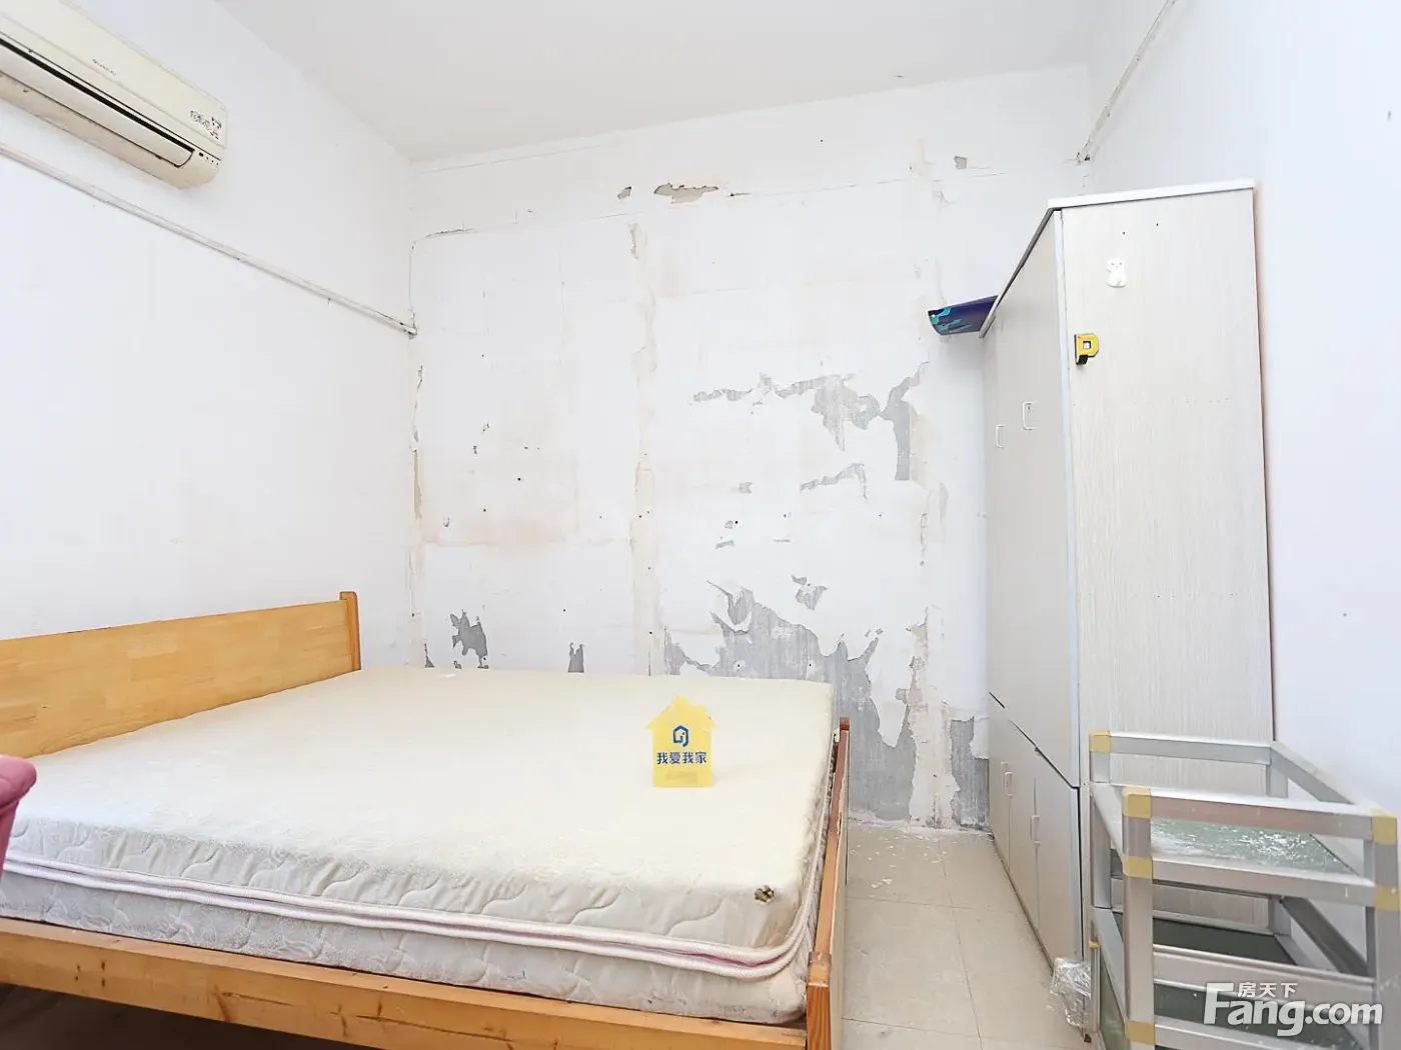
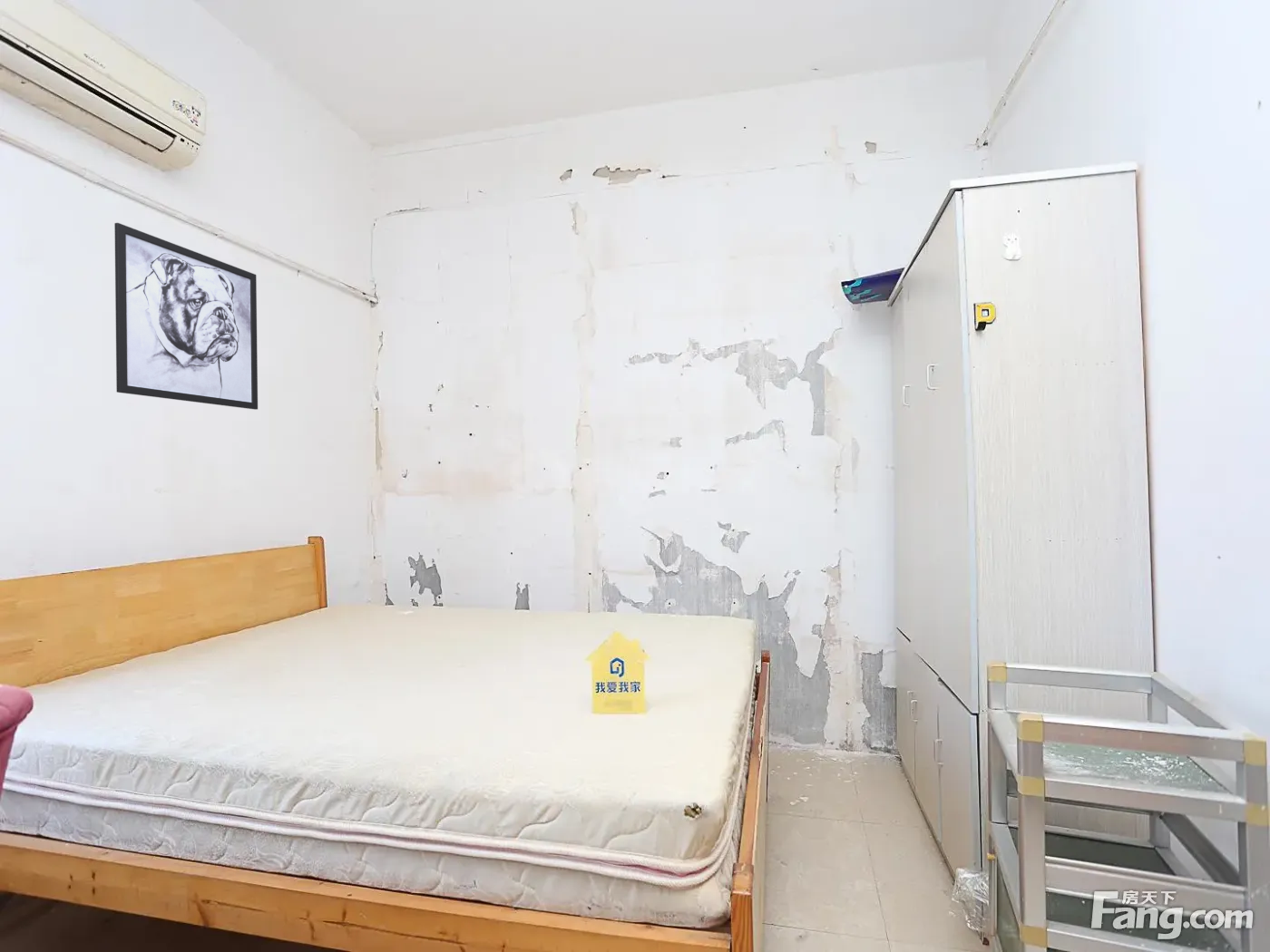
+ wall art [113,222,259,411]
